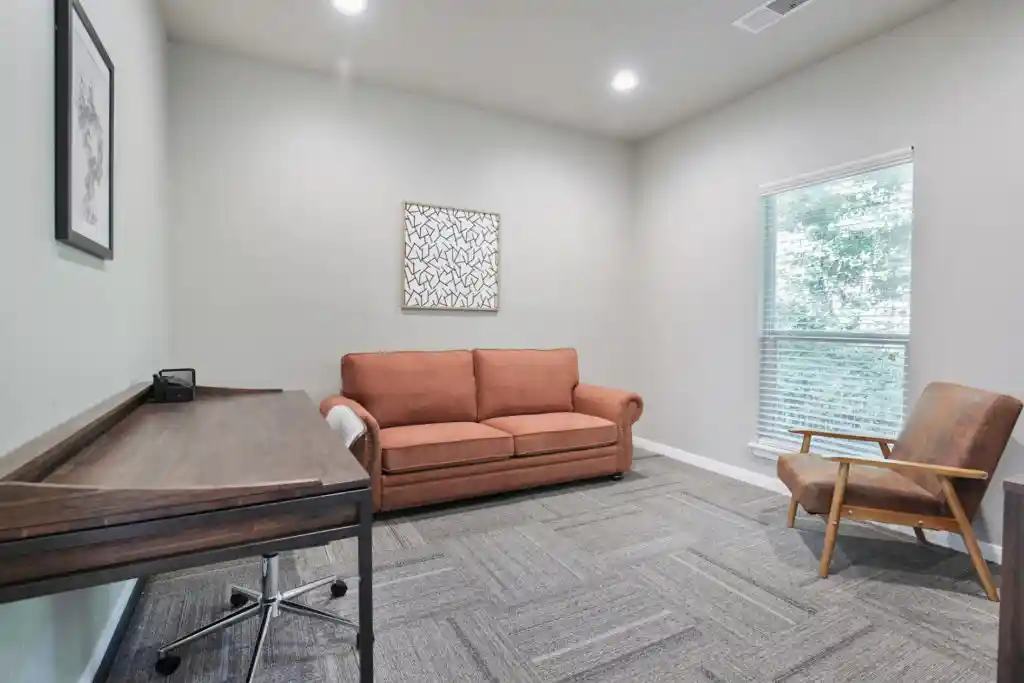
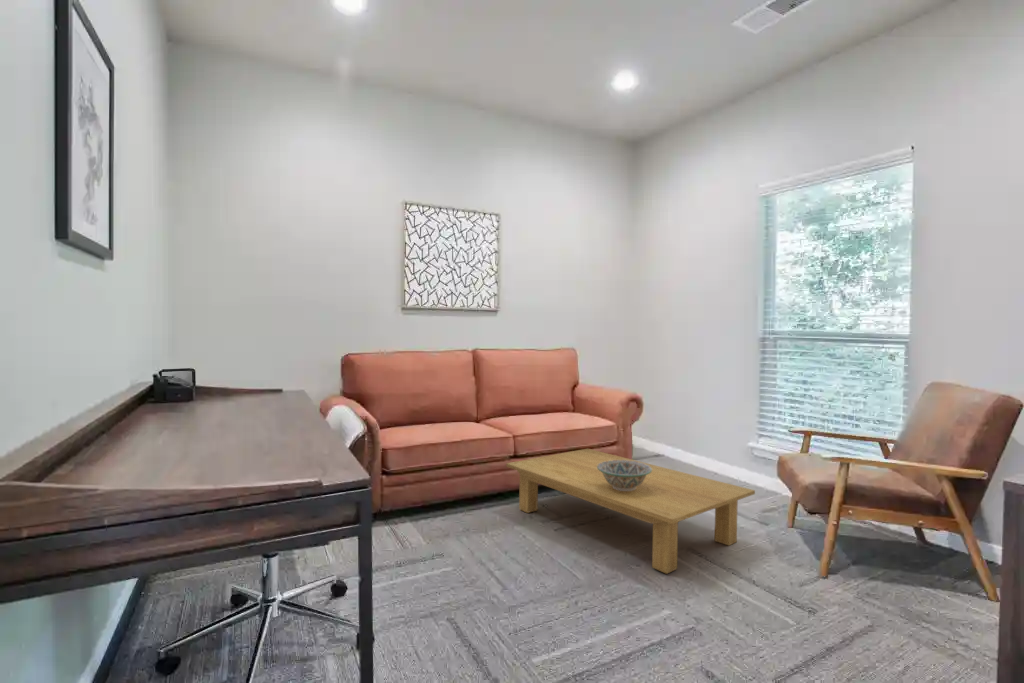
+ coffee table [505,448,756,575]
+ decorative bowl [597,460,652,491]
